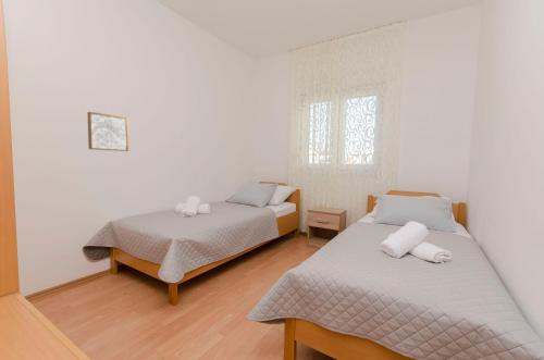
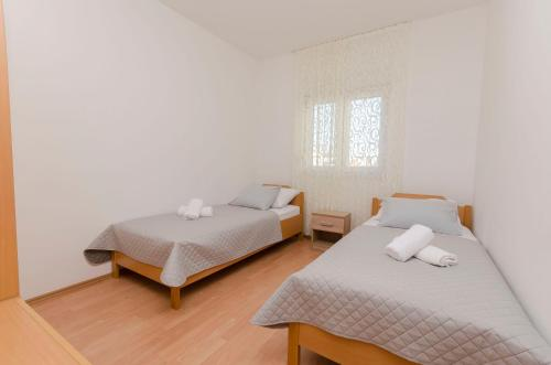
- wall art [86,111,129,152]
